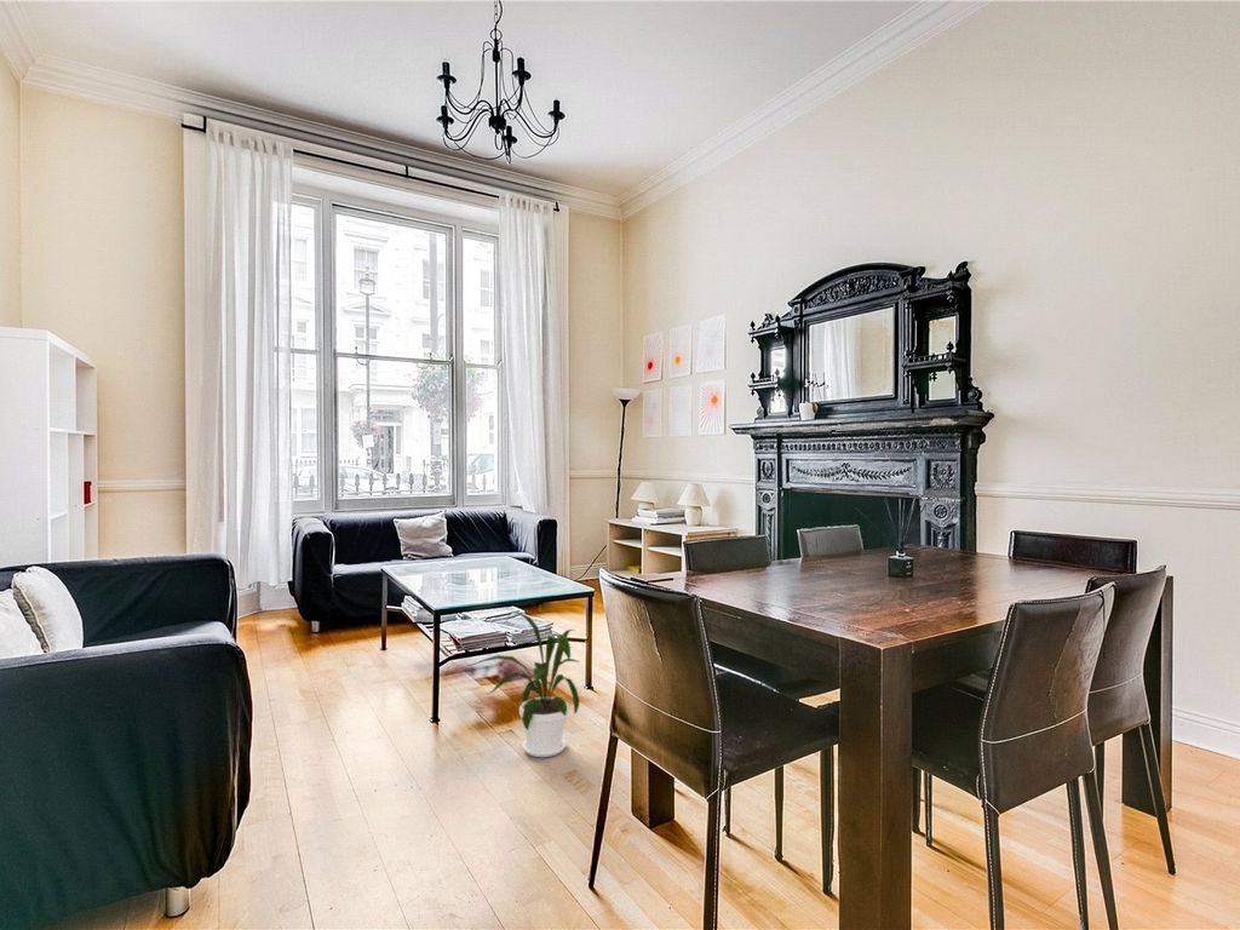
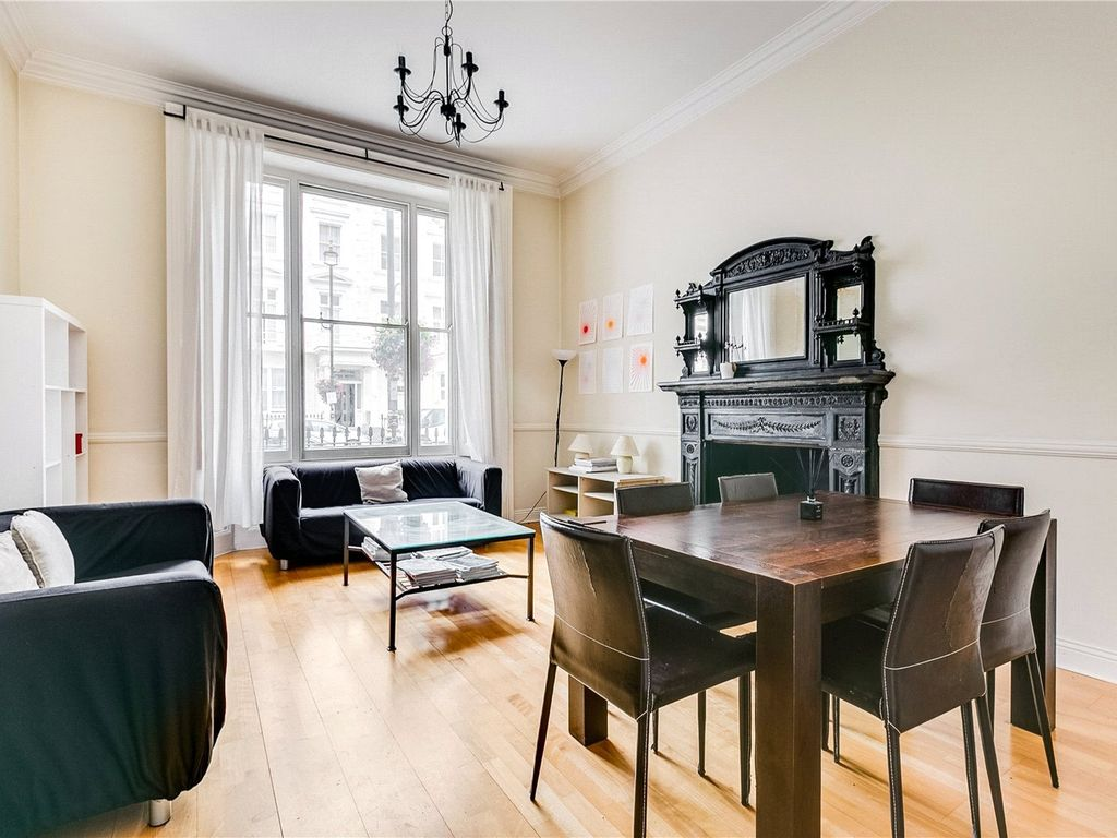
- house plant [467,609,581,758]
